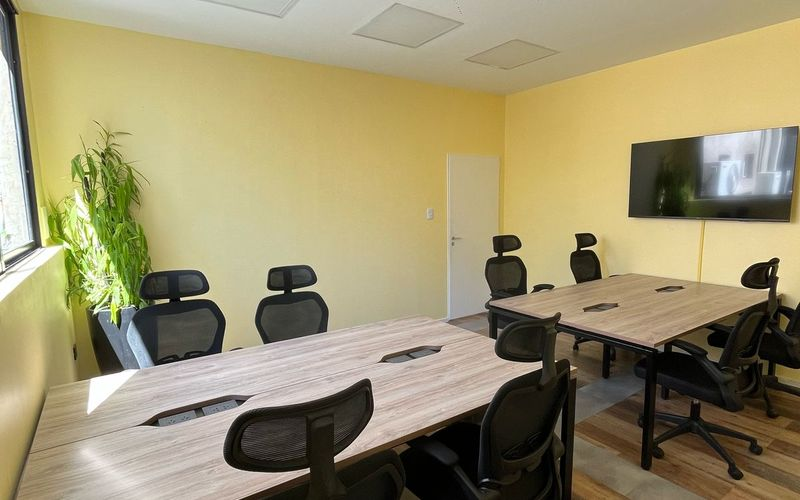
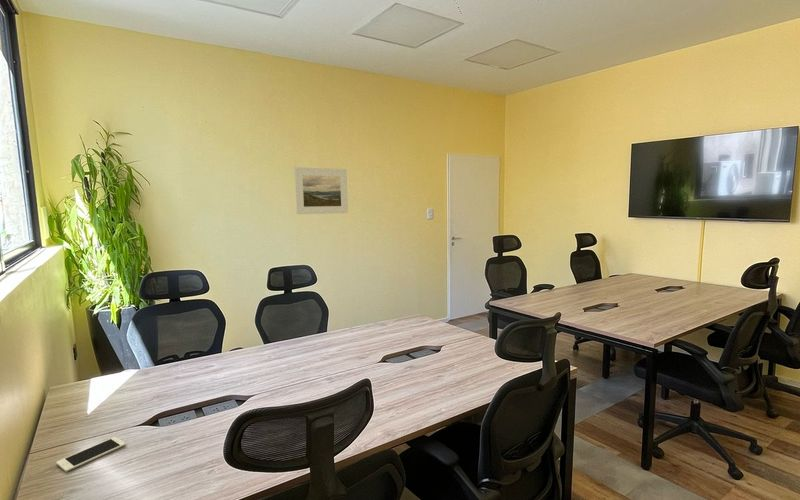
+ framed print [294,166,349,215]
+ cell phone [55,436,126,473]
